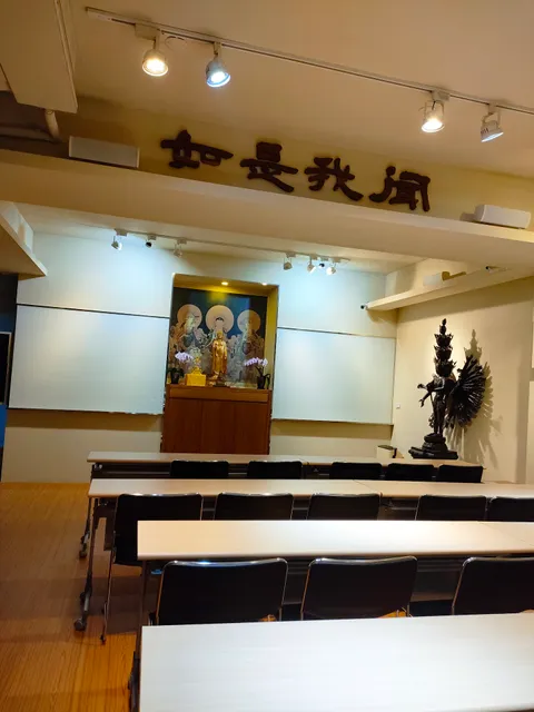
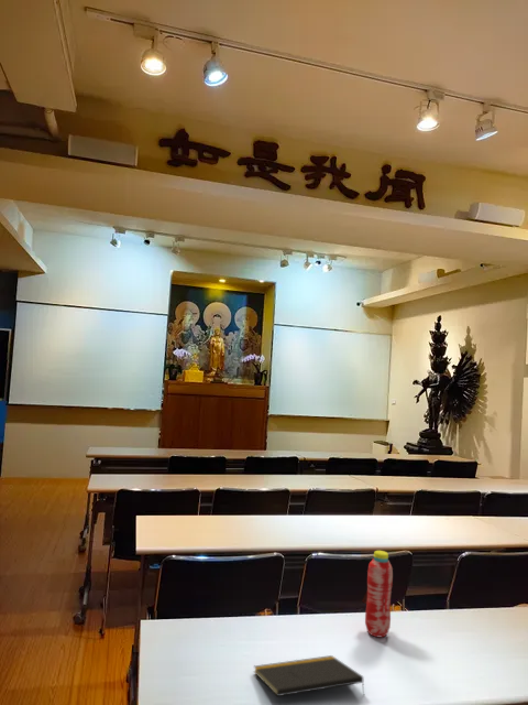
+ notepad [253,654,365,697]
+ water bottle [361,550,394,638]
